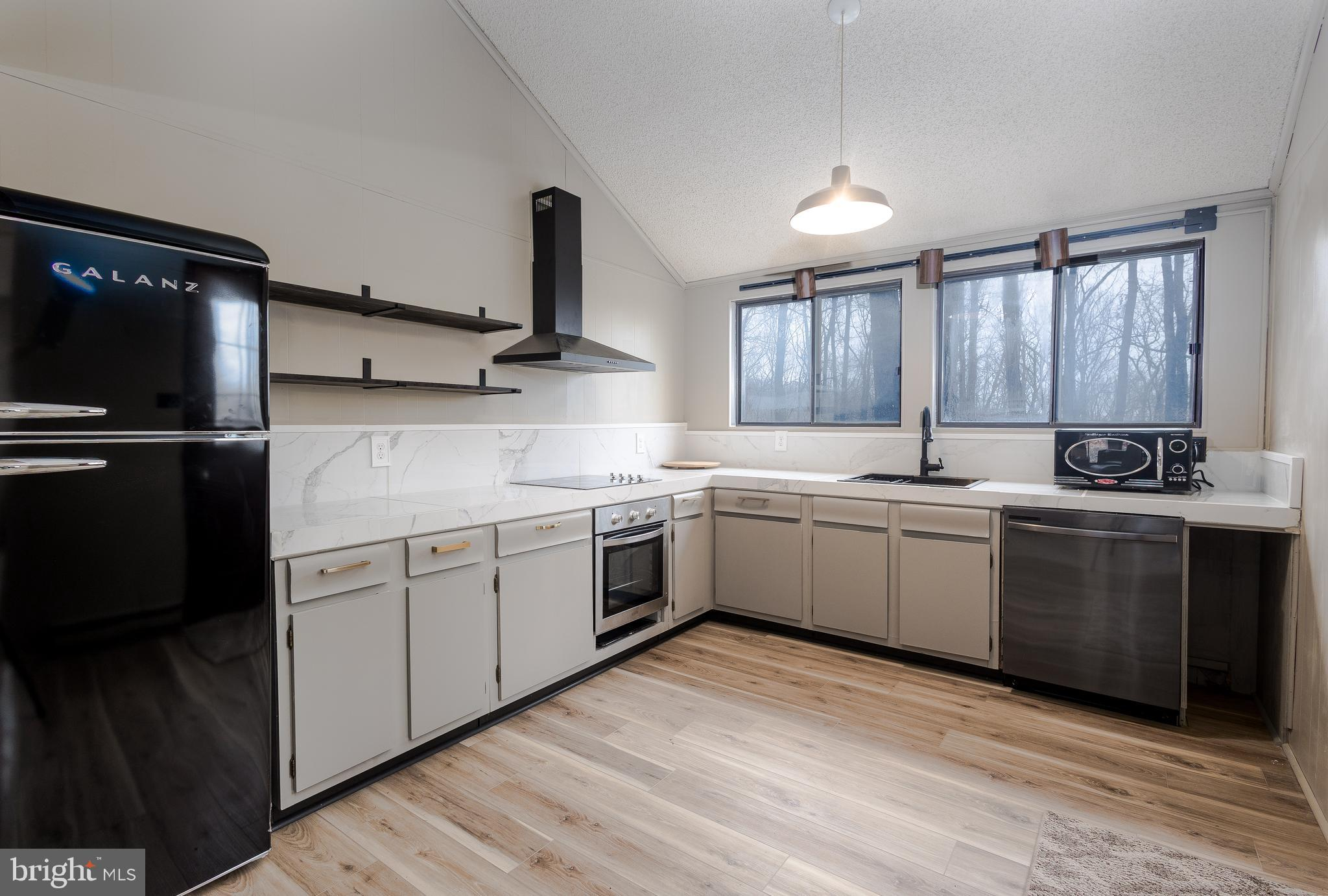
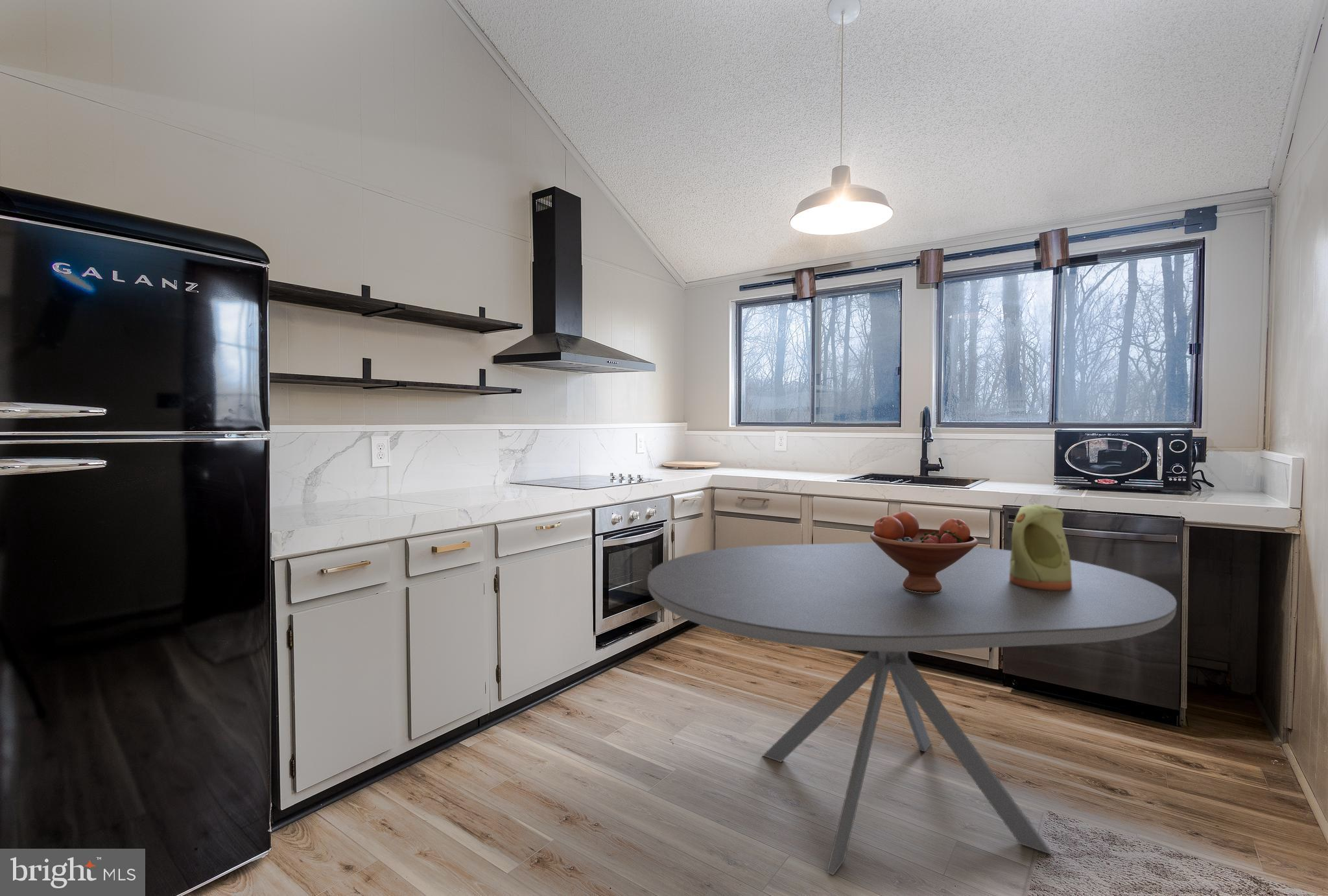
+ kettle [1010,504,1072,590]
+ dining table [647,542,1178,876]
+ fruit bowl [870,511,979,593]
